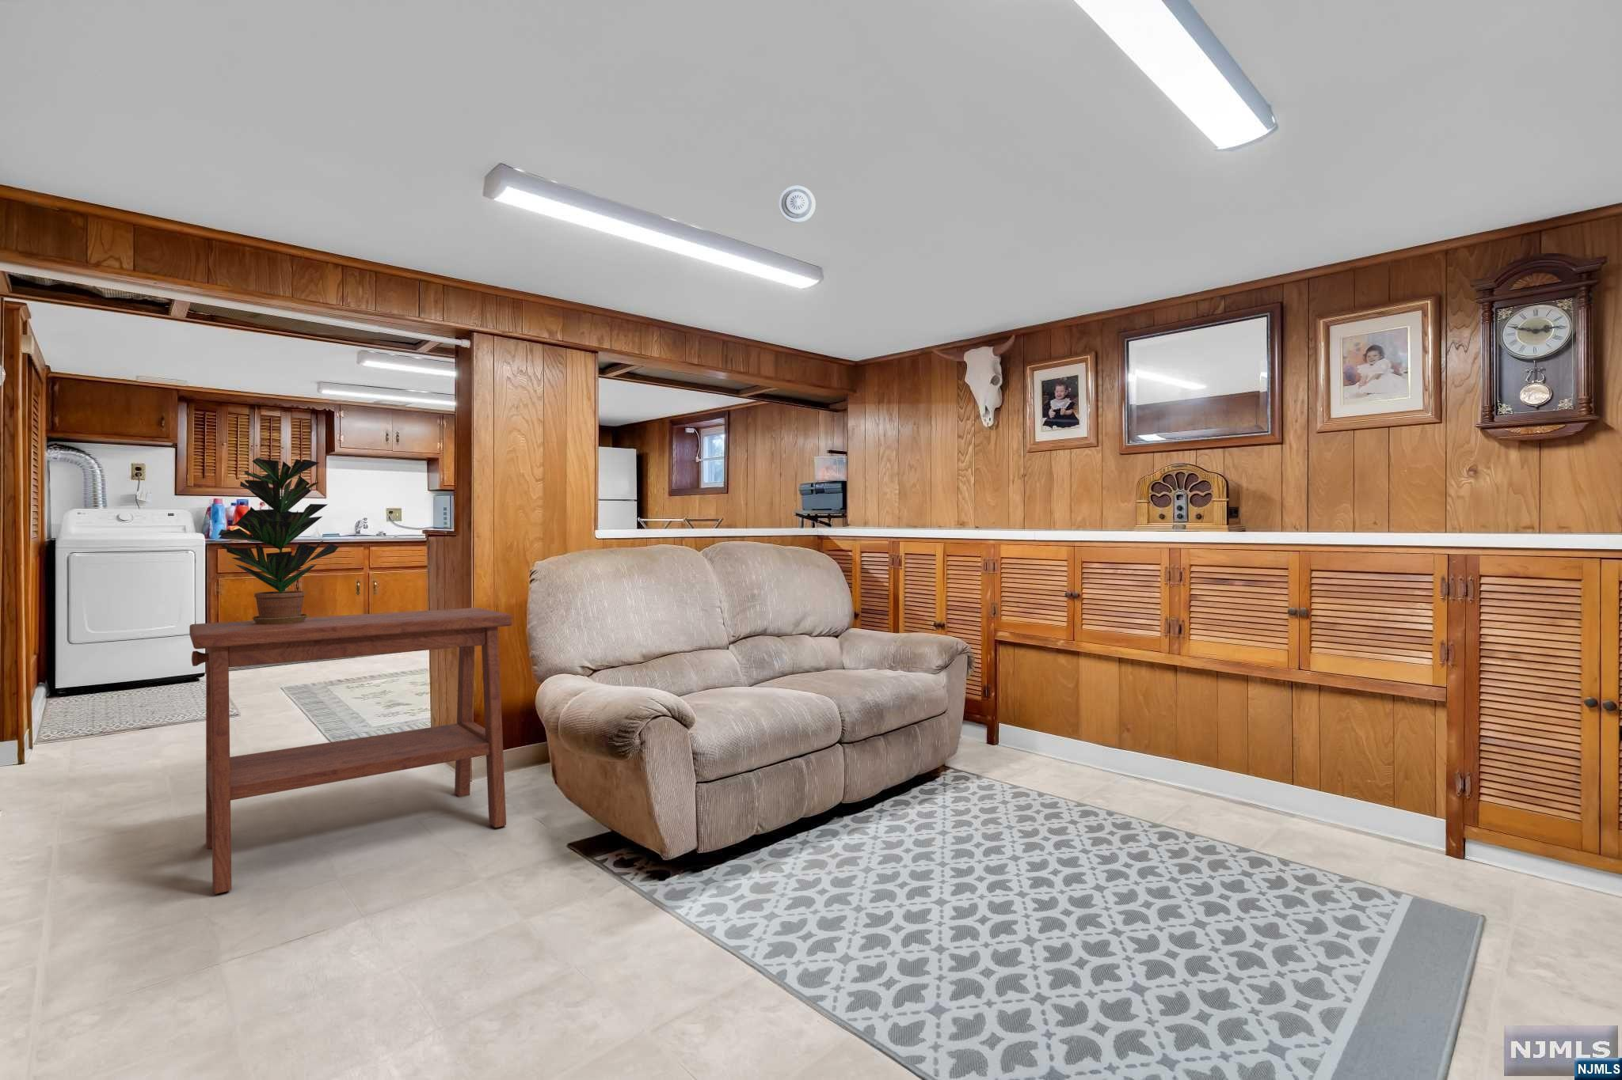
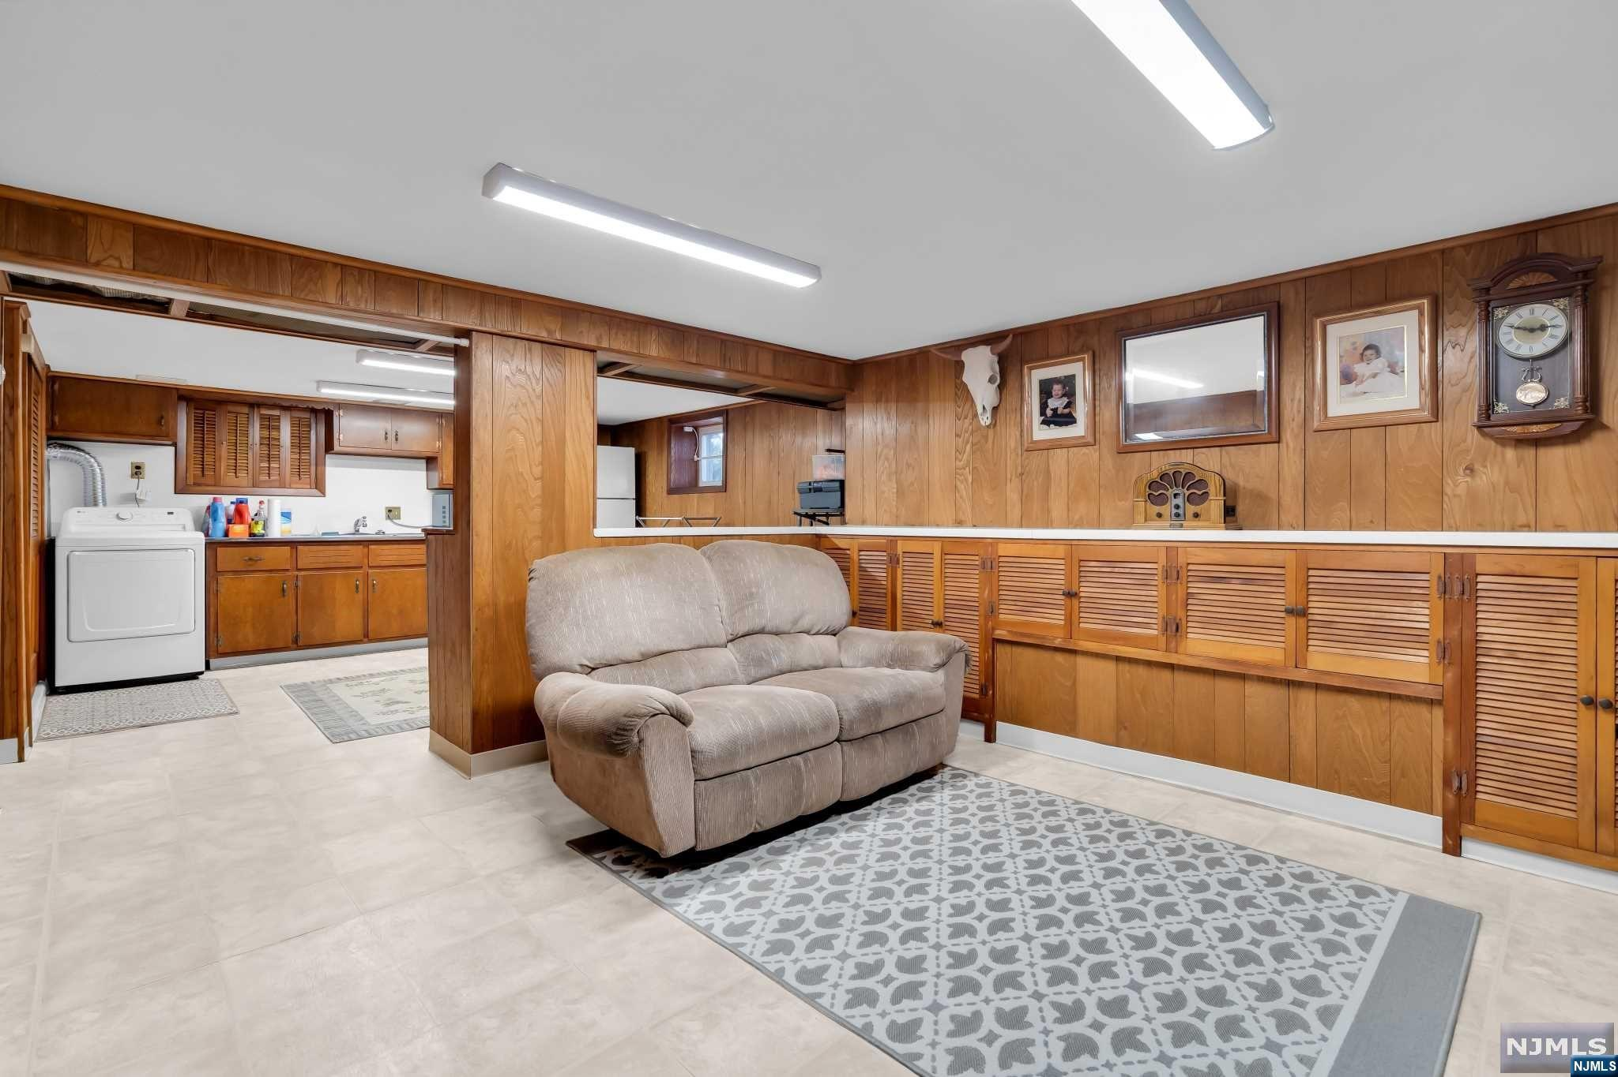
- potted plant [218,457,340,624]
- smoke detector [778,186,816,223]
- side table [188,606,514,894]
